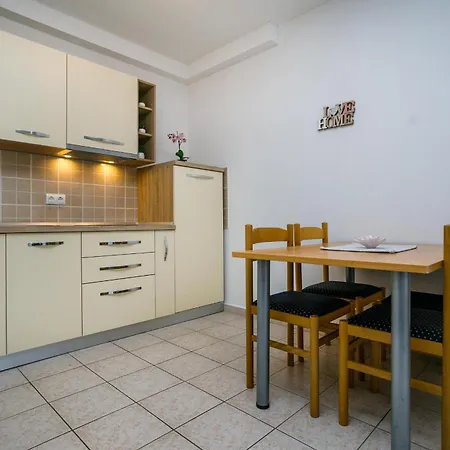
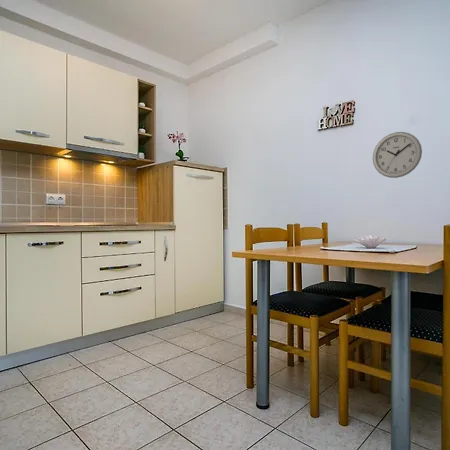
+ wall clock [372,131,423,179]
